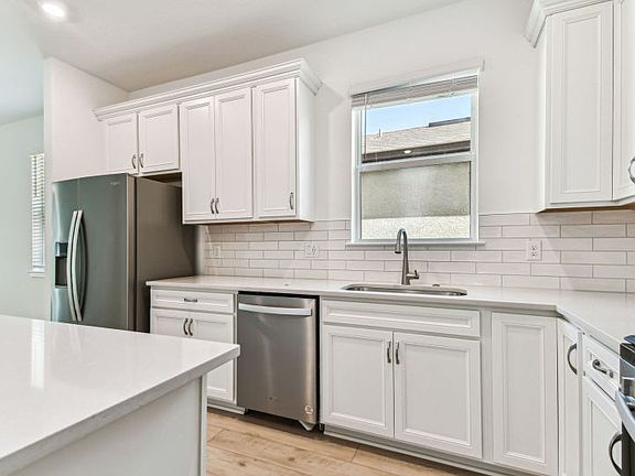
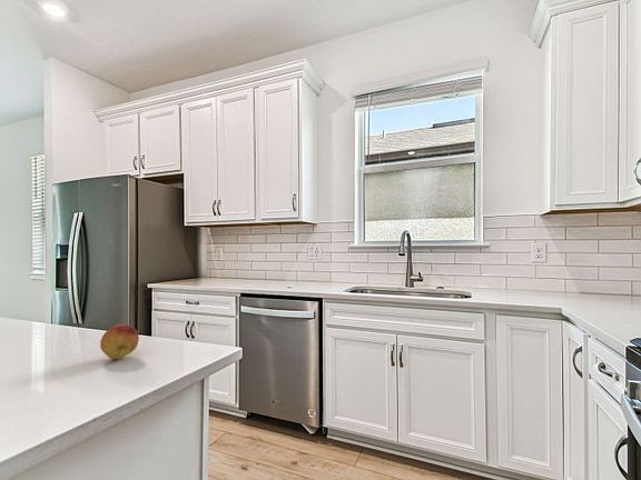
+ fruit [99,323,140,360]
